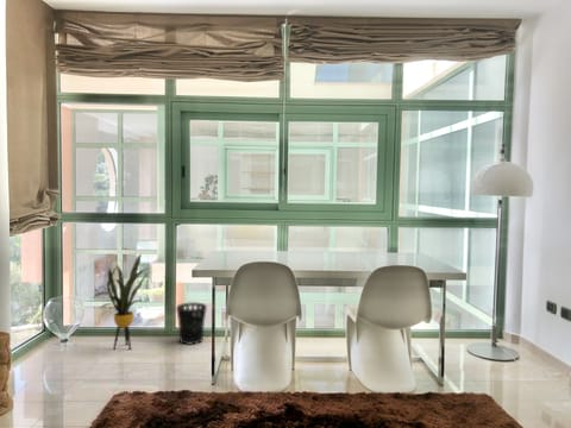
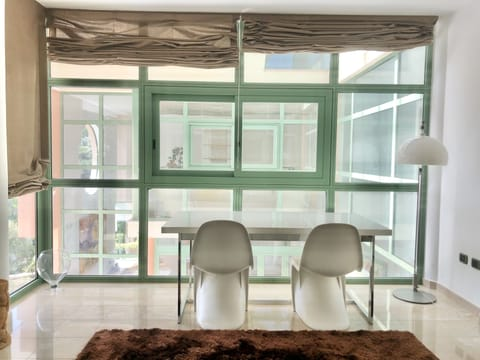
- wastebasket [175,301,208,346]
- house plant [93,253,156,351]
